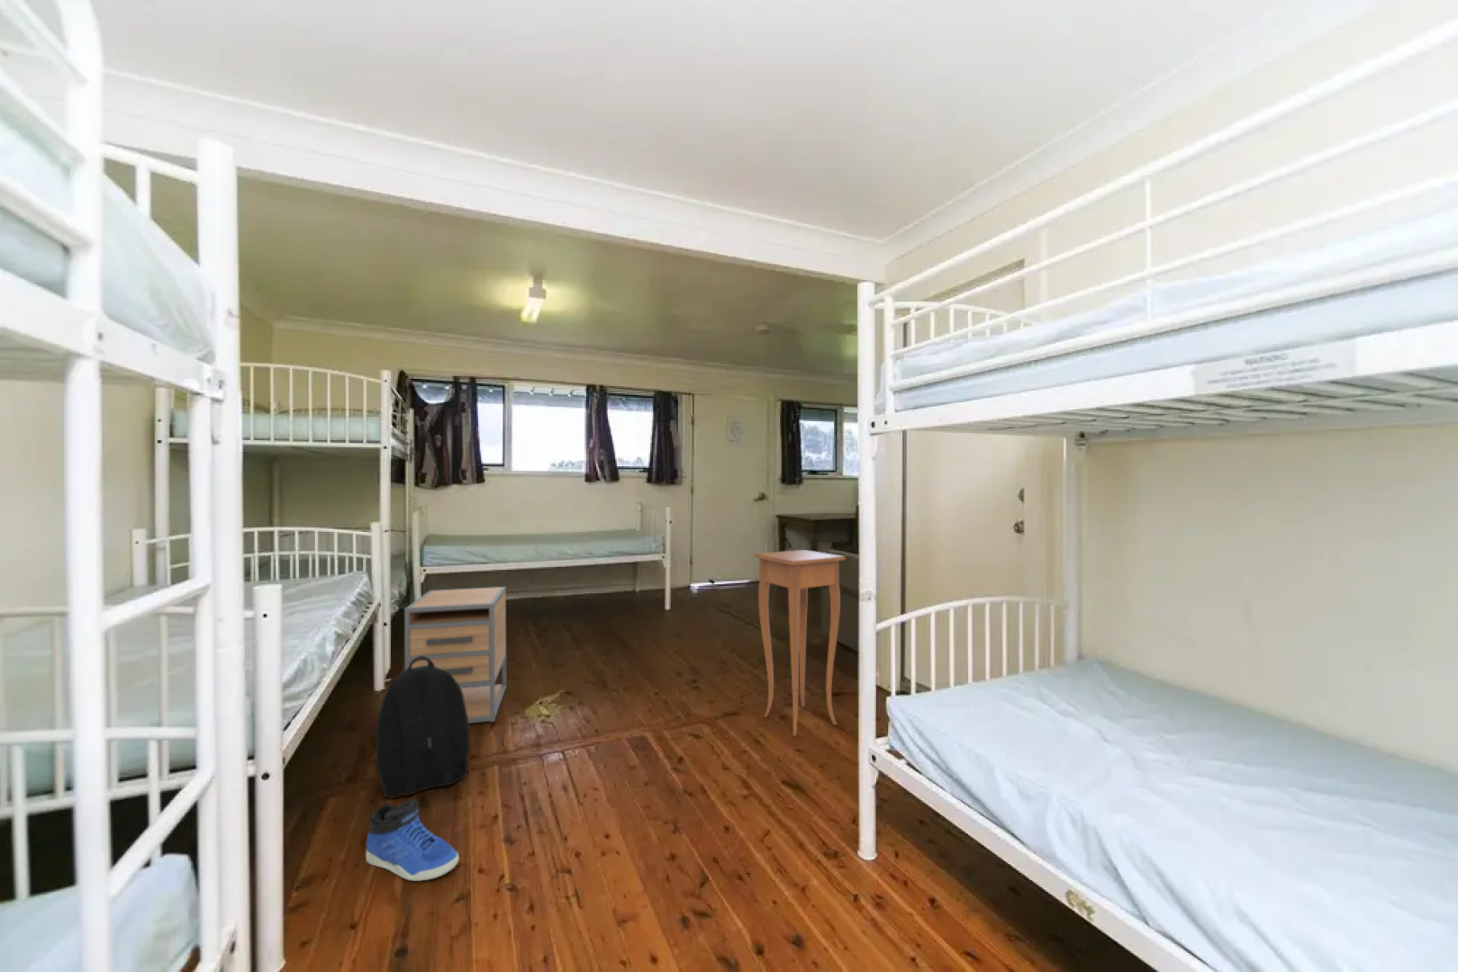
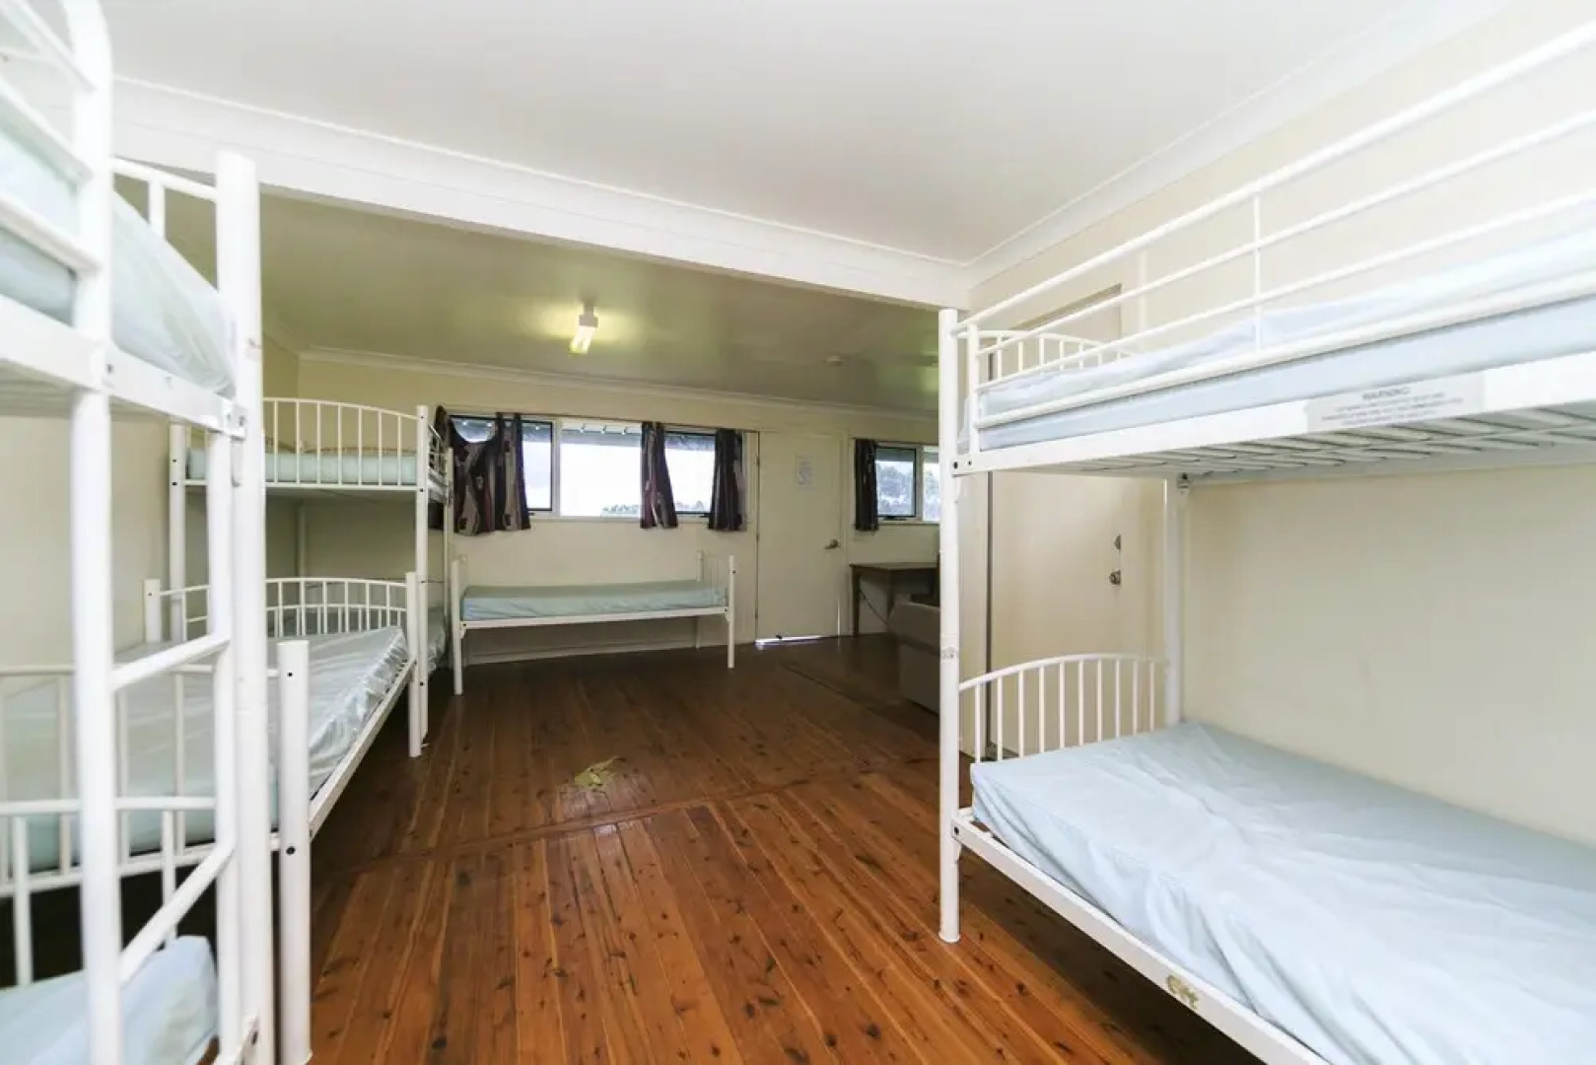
- side table [753,549,847,737]
- backpack [375,656,471,801]
- sneaker [365,798,460,882]
- nightstand [404,586,507,725]
